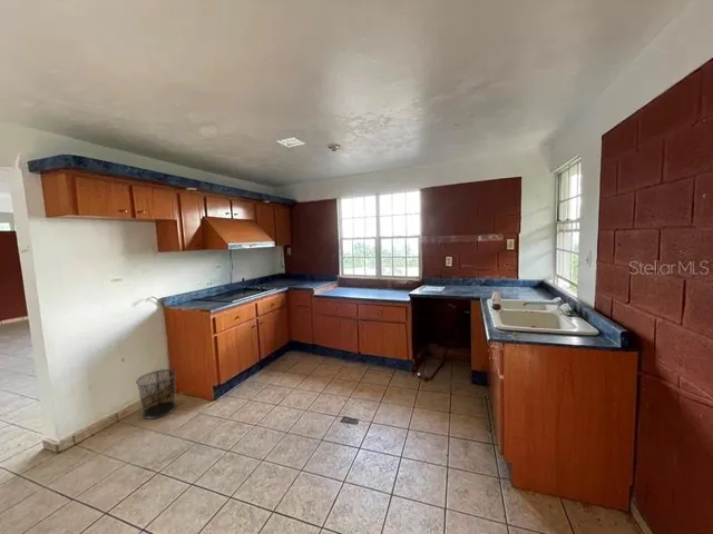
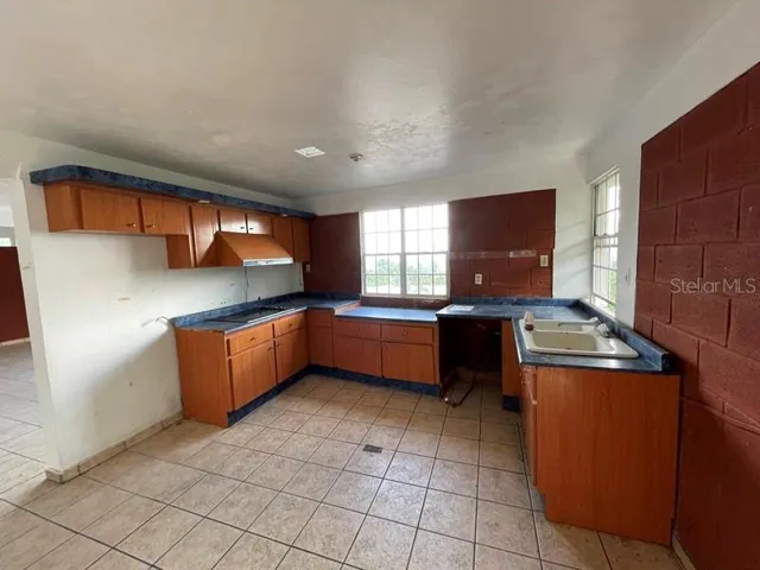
- waste bin [135,368,177,419]
